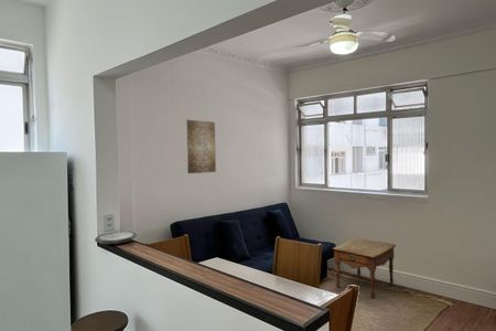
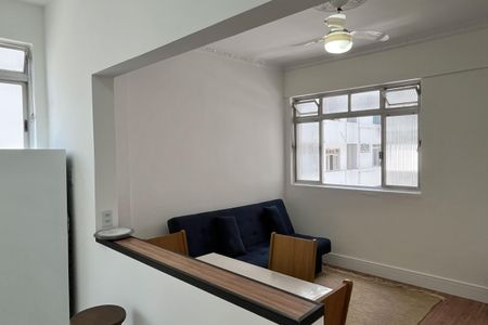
- side table [331,236,398,299]
- wall art [185,119,217,174]
